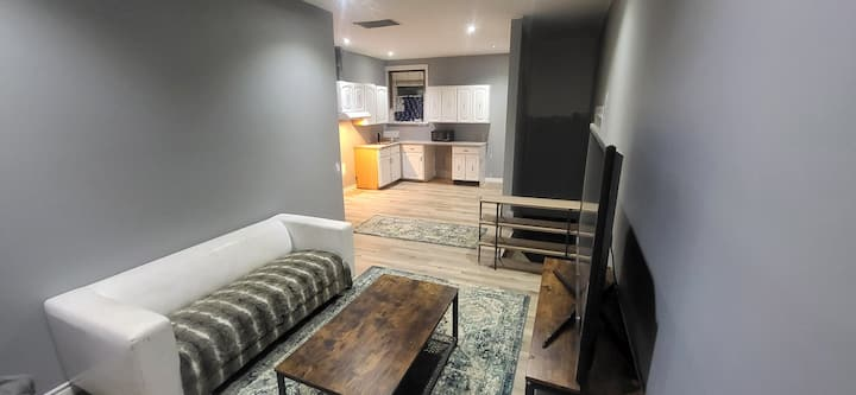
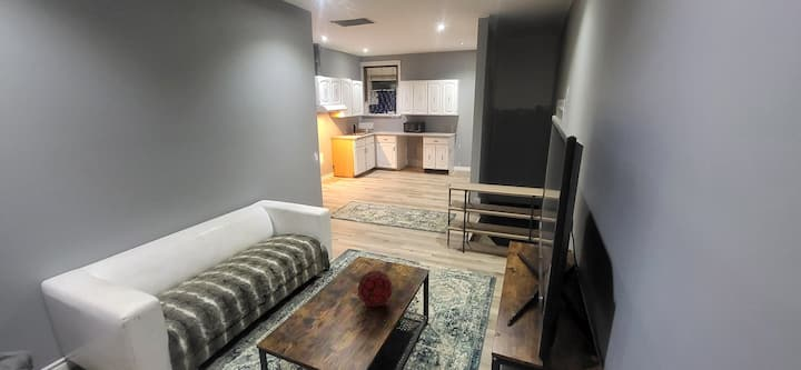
+ decorative orb [357,270,393,308]
